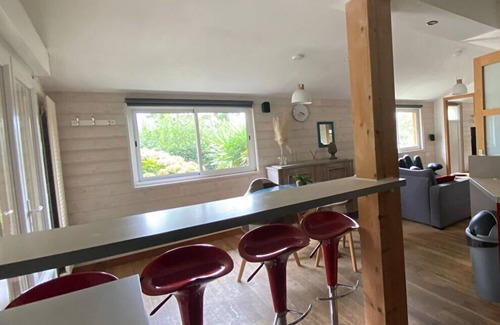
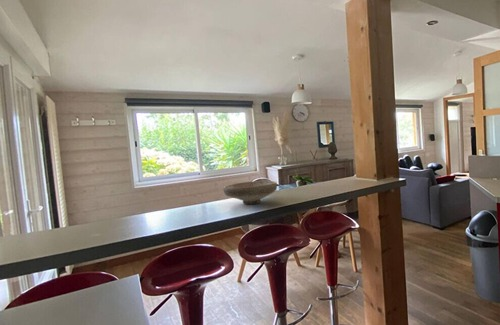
+ bowl [222,180,278,205]
